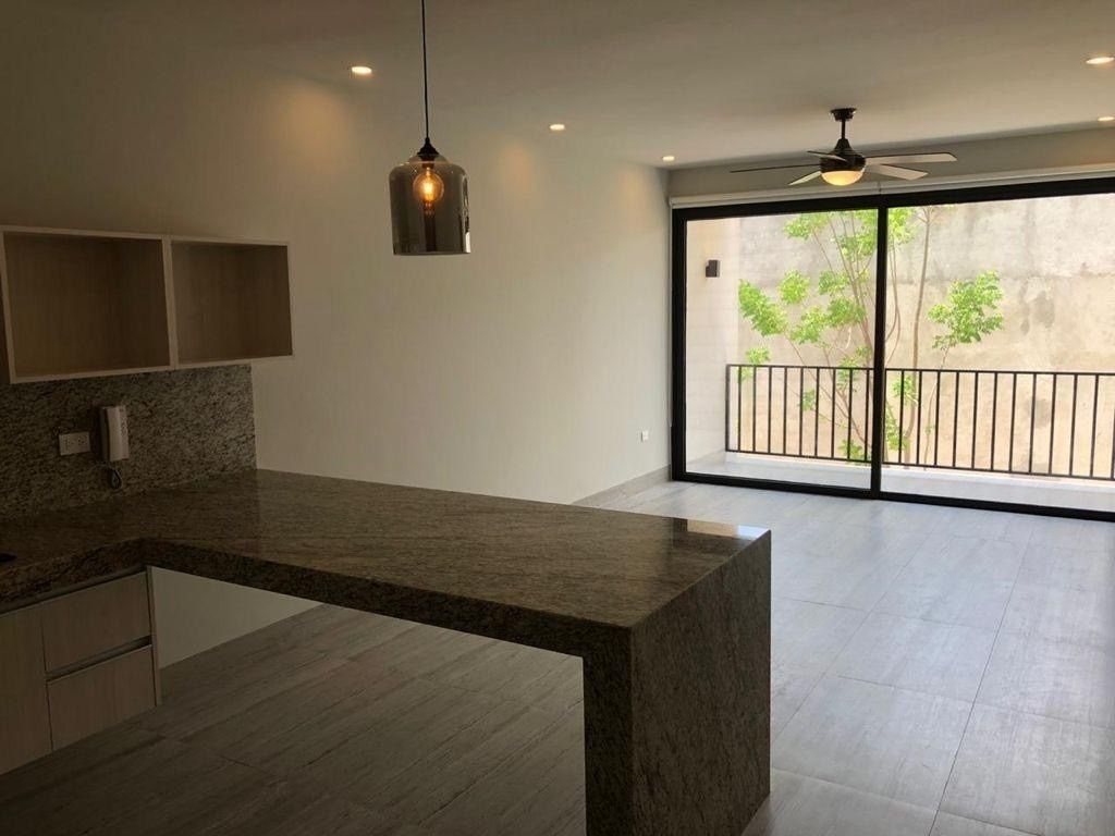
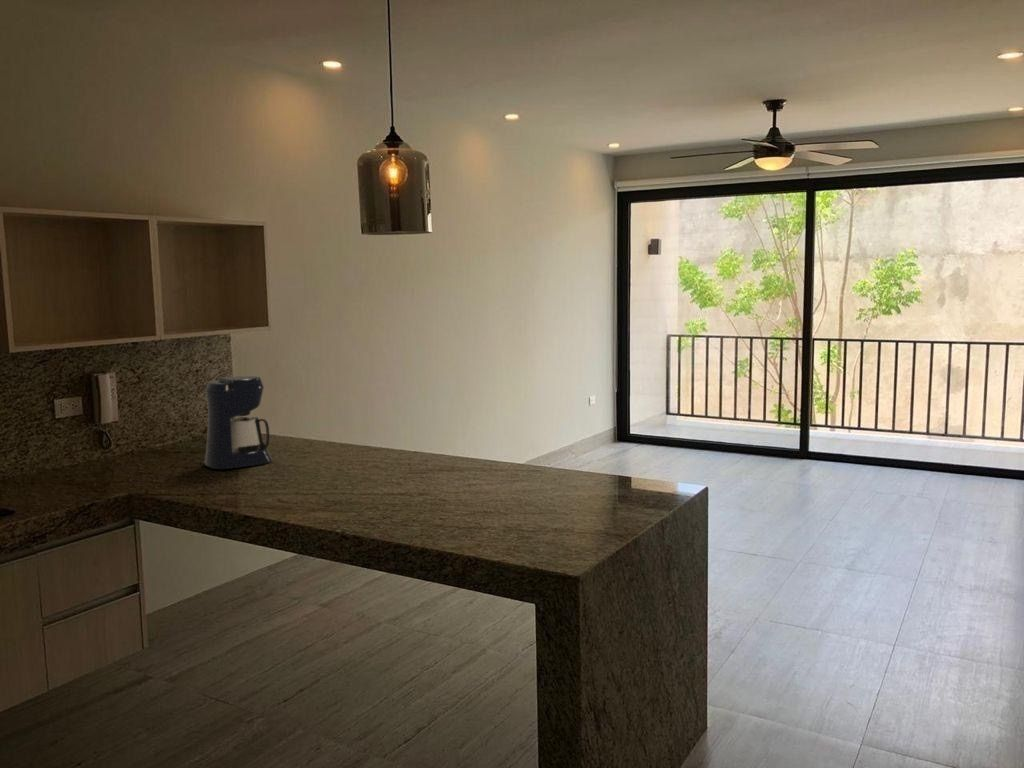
+ coffee maker [204,375,274,471]
